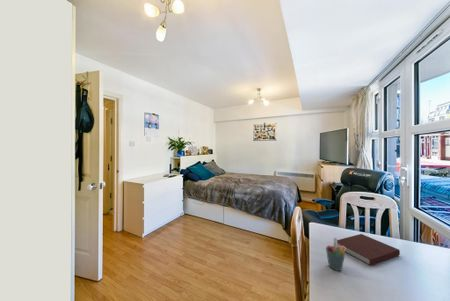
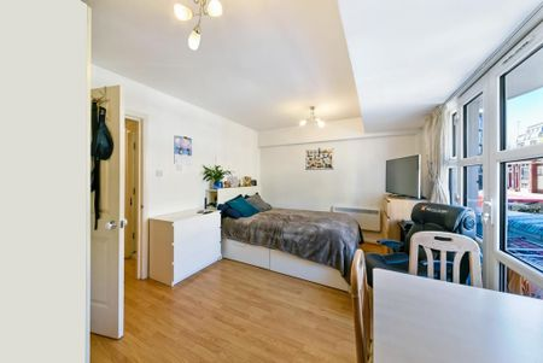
- pen holder [325,237,346,272]
- notebook [337,233,401,267]
